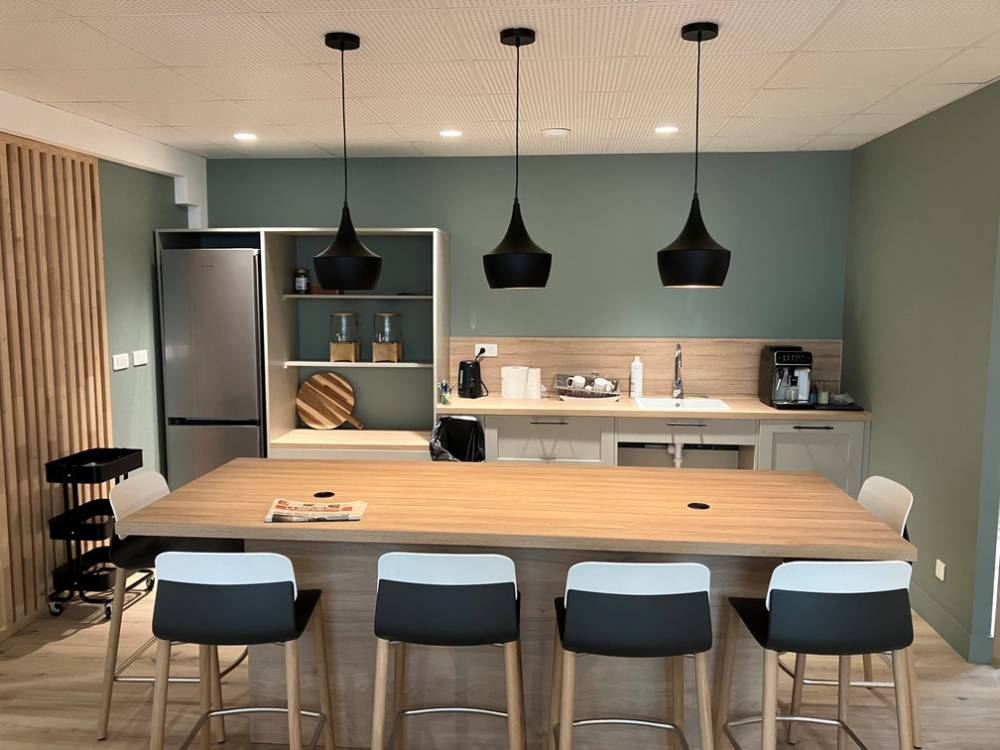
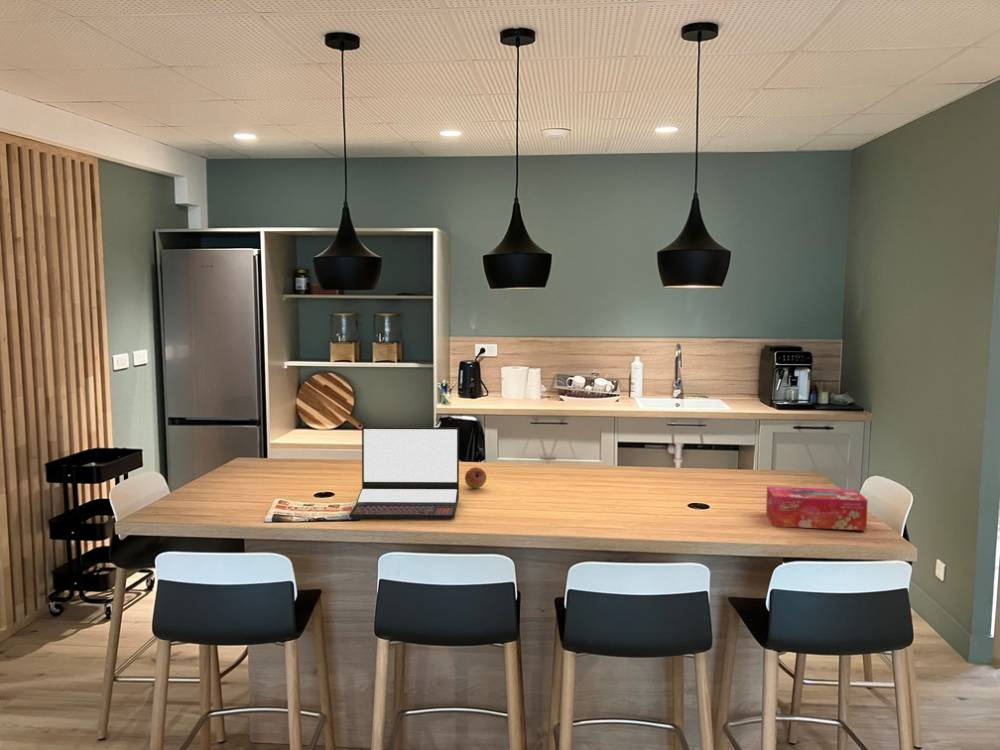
+ laptop [348,426,460,520]
+ tissue box [765,485,869,532]
+ fruit [464,466,487,489]
